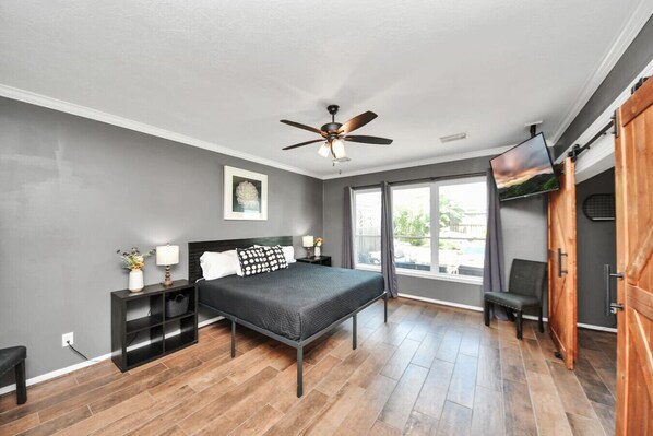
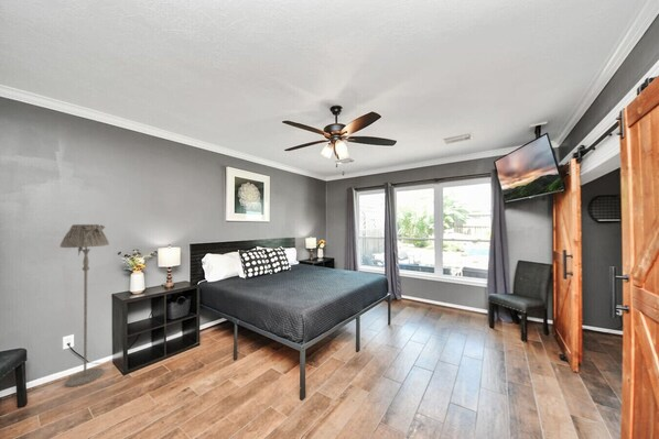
+ floor lamp [60,223,110,387]
